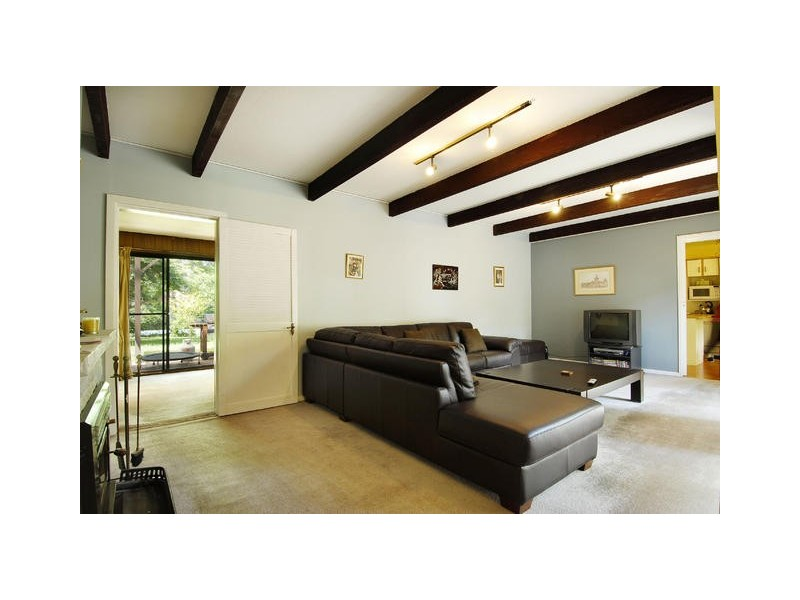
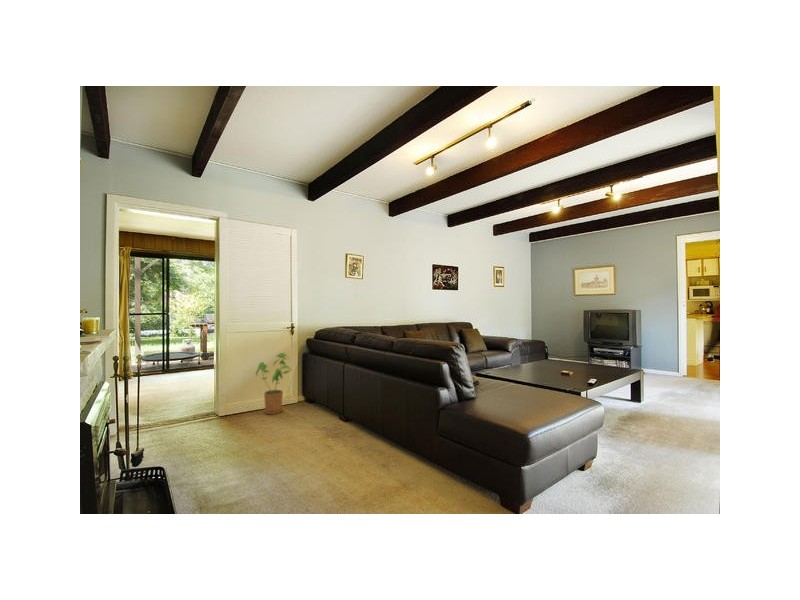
+ house plant [255,352,292,415]
